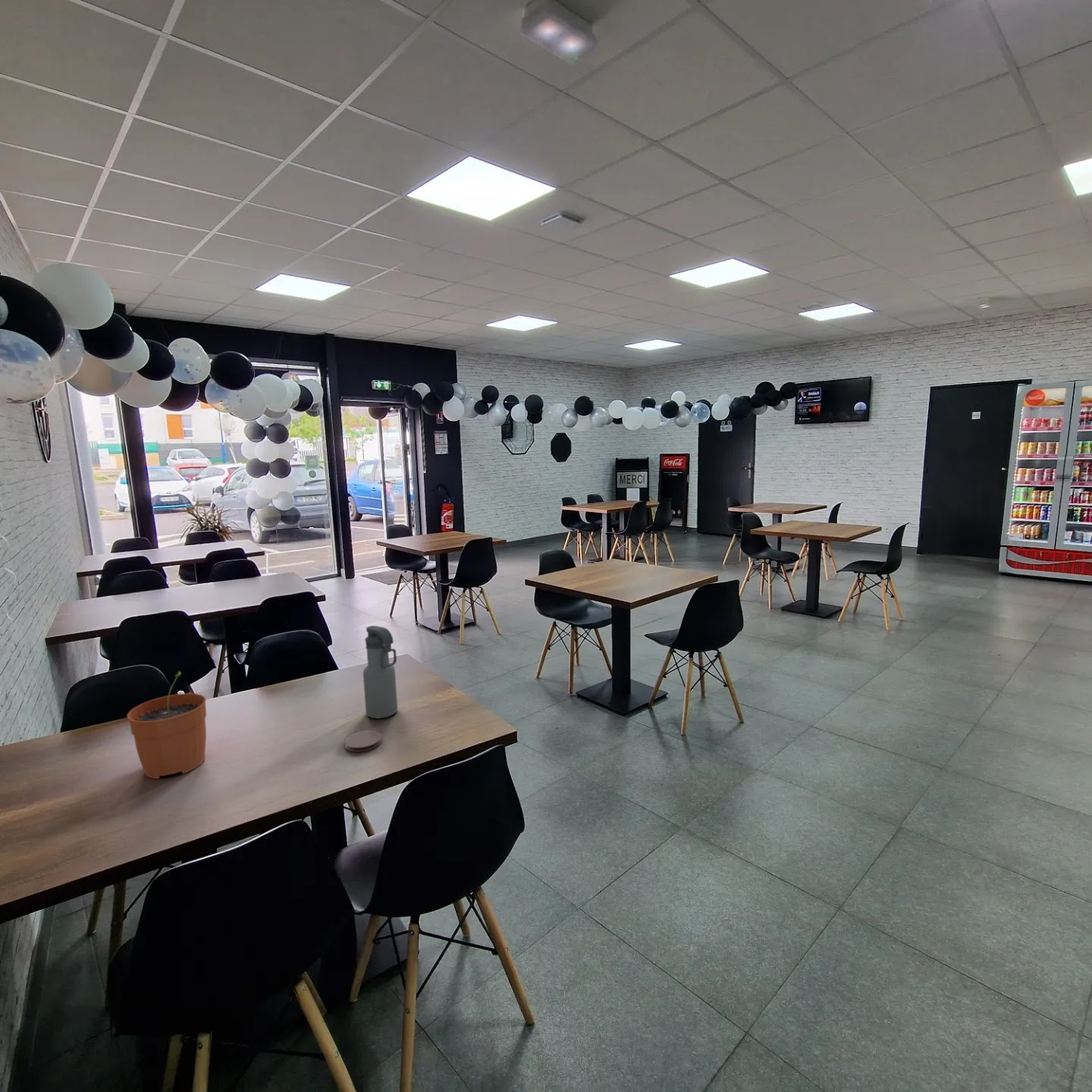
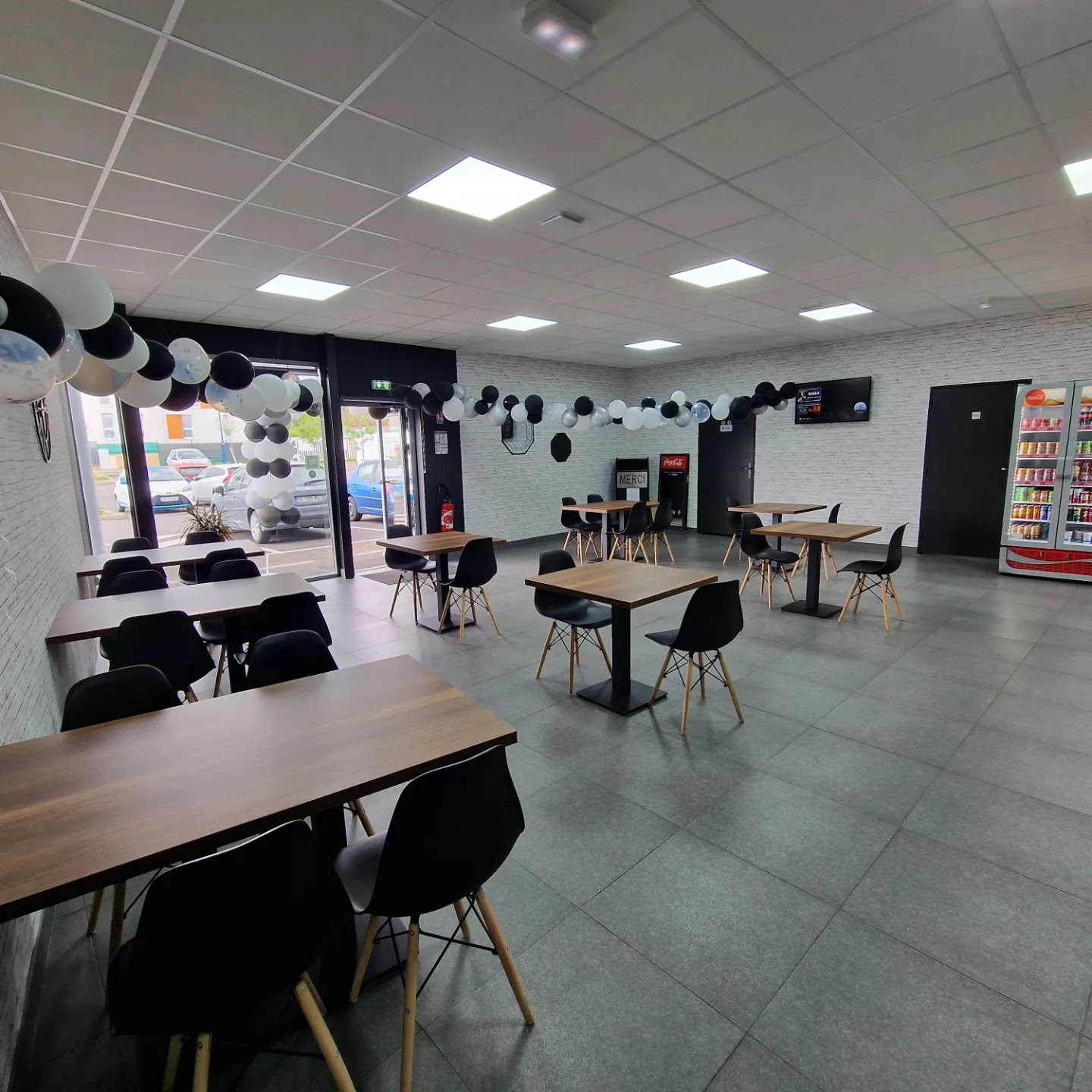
- water bottle [362,625,398,719]
- coaster [344,730,382,753]
- plant pot [127,670,207,780]
